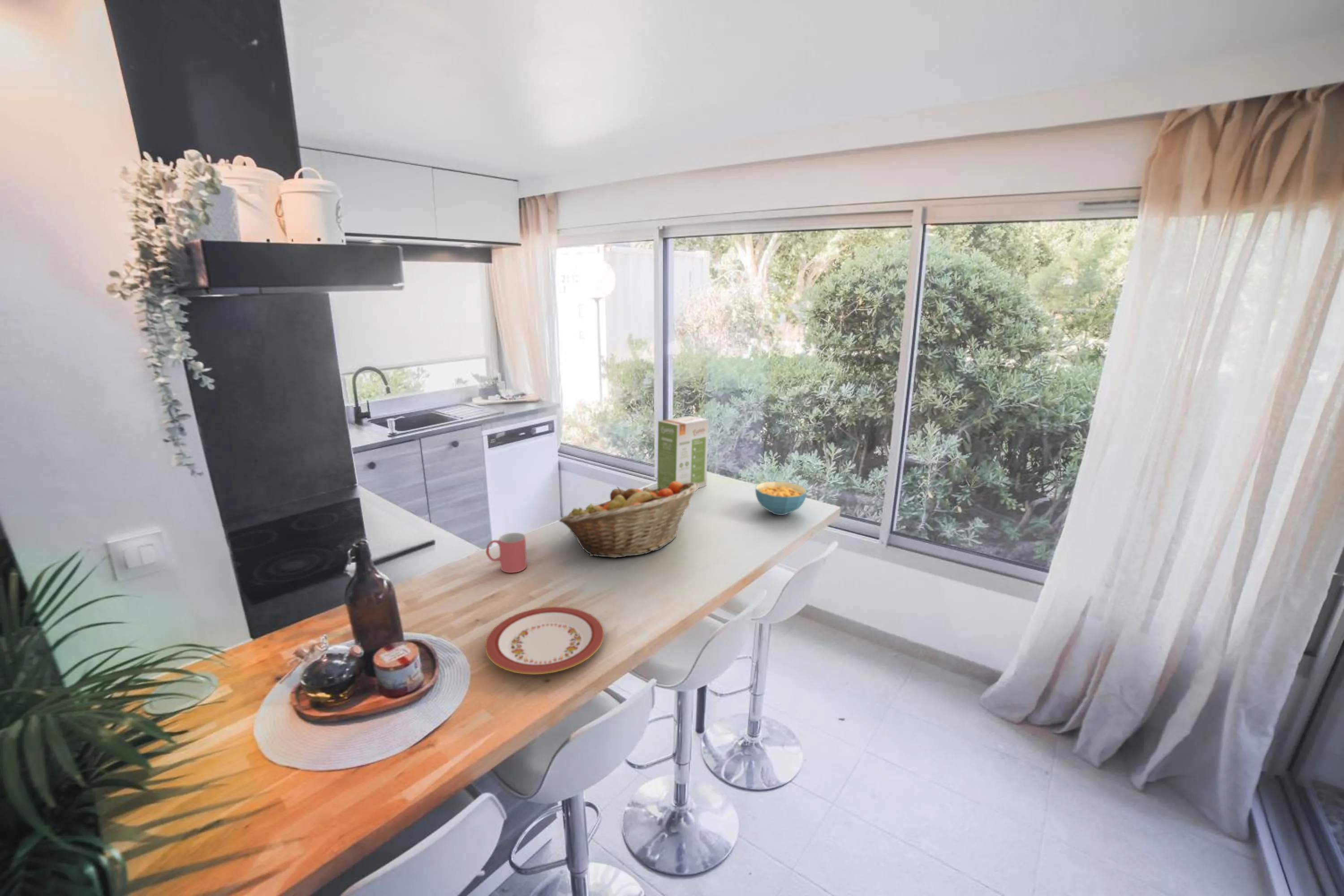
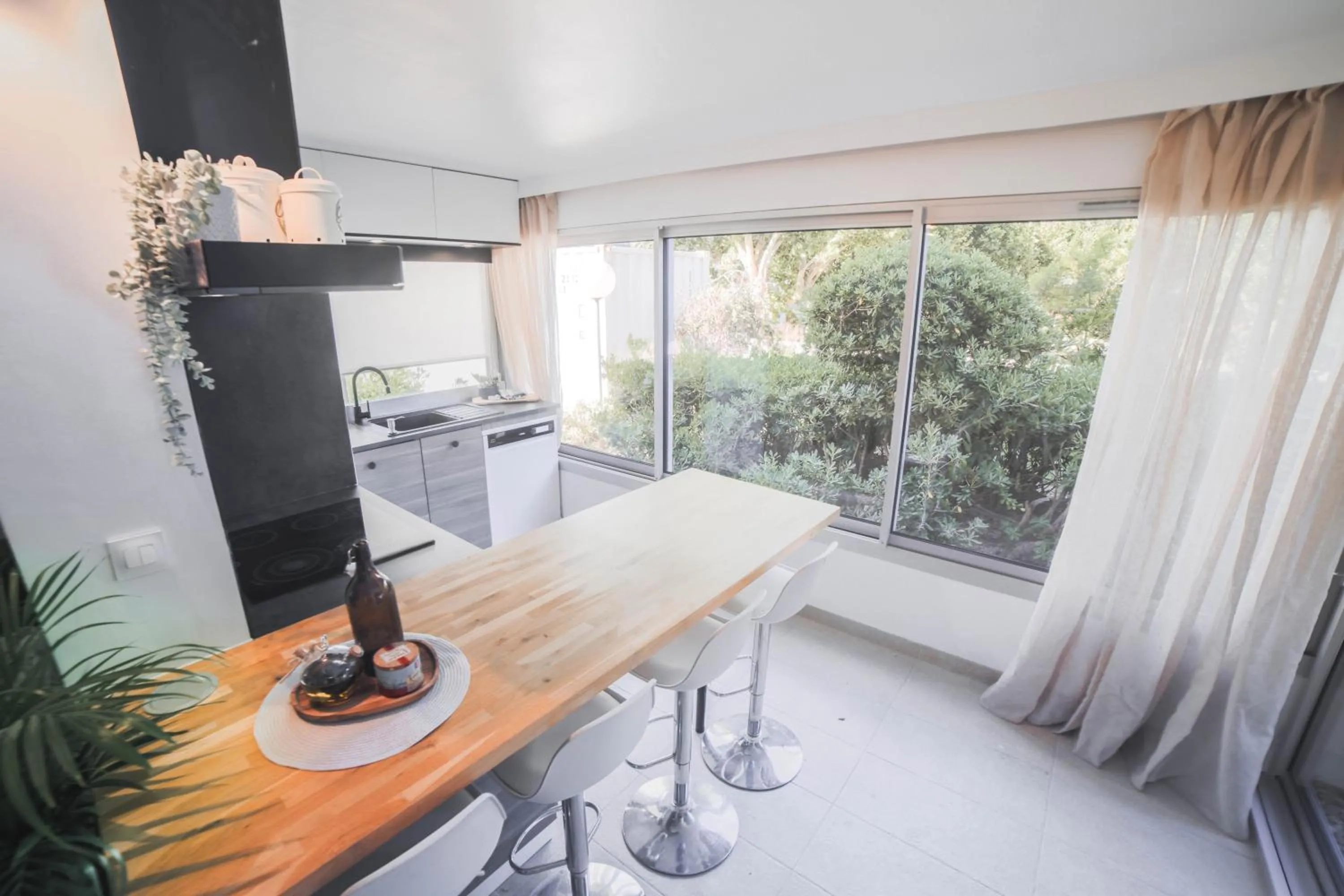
- cereal bowl [755,481,807,516]
- fruit basket [559,481,699,558]
- mug [485,532,527,573]
- plate [485,606,604,675]
- food box [657,415,709,489]
